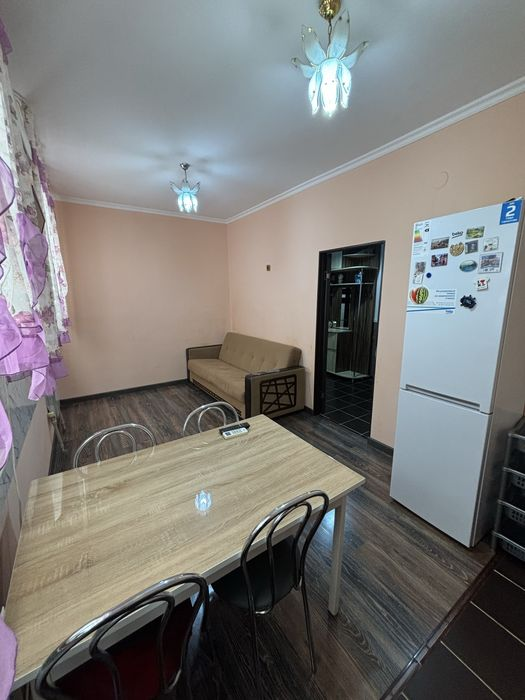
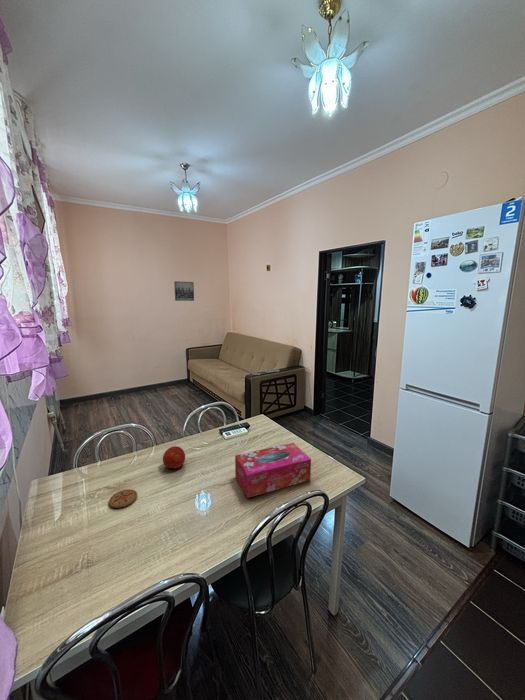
+ tissue box [234,442,312,499]
+ fruit [162,445,186,469]
+ coaster [108,488,138,509]
+ wall art [173,280,195,302]
